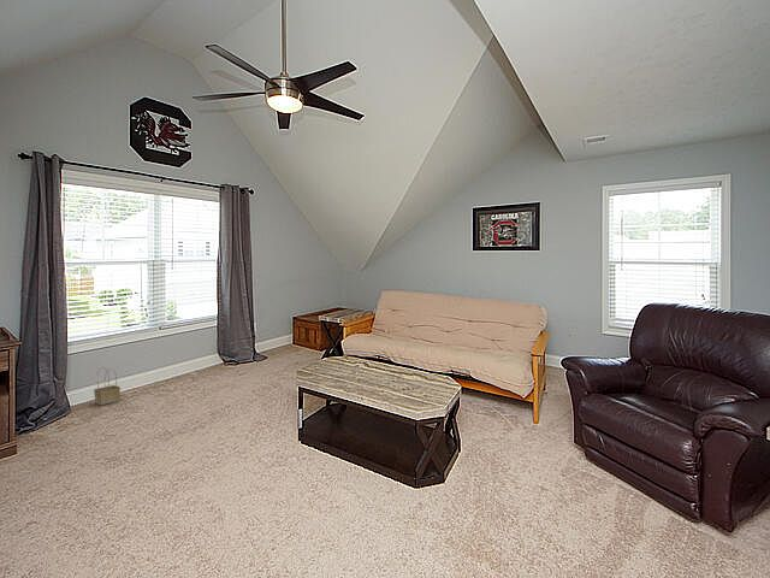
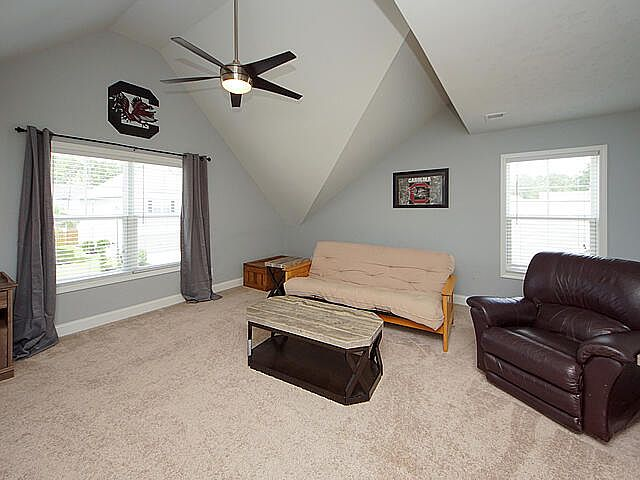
- basket [93,366,122,406]
